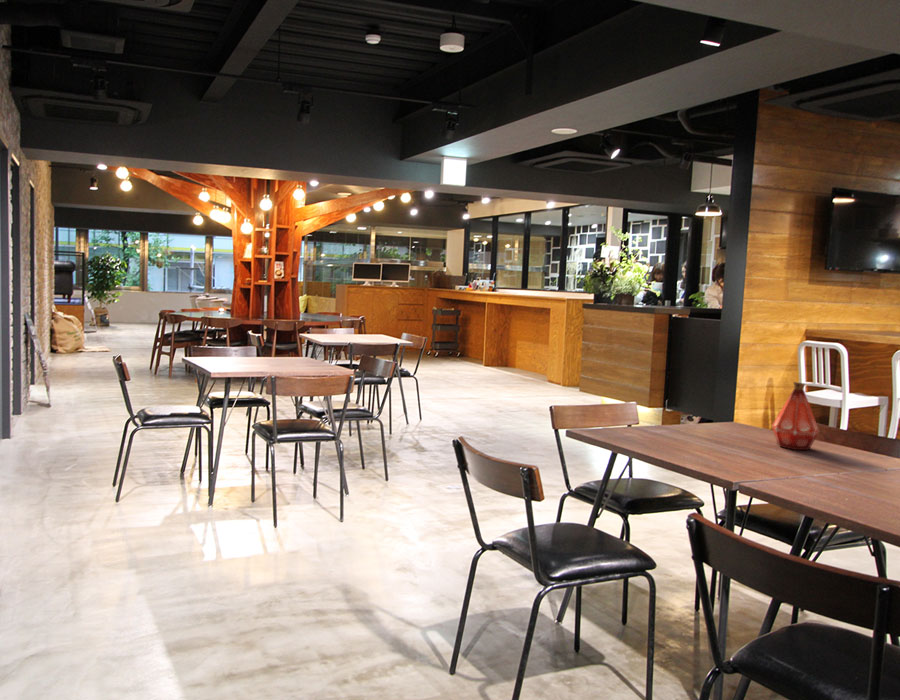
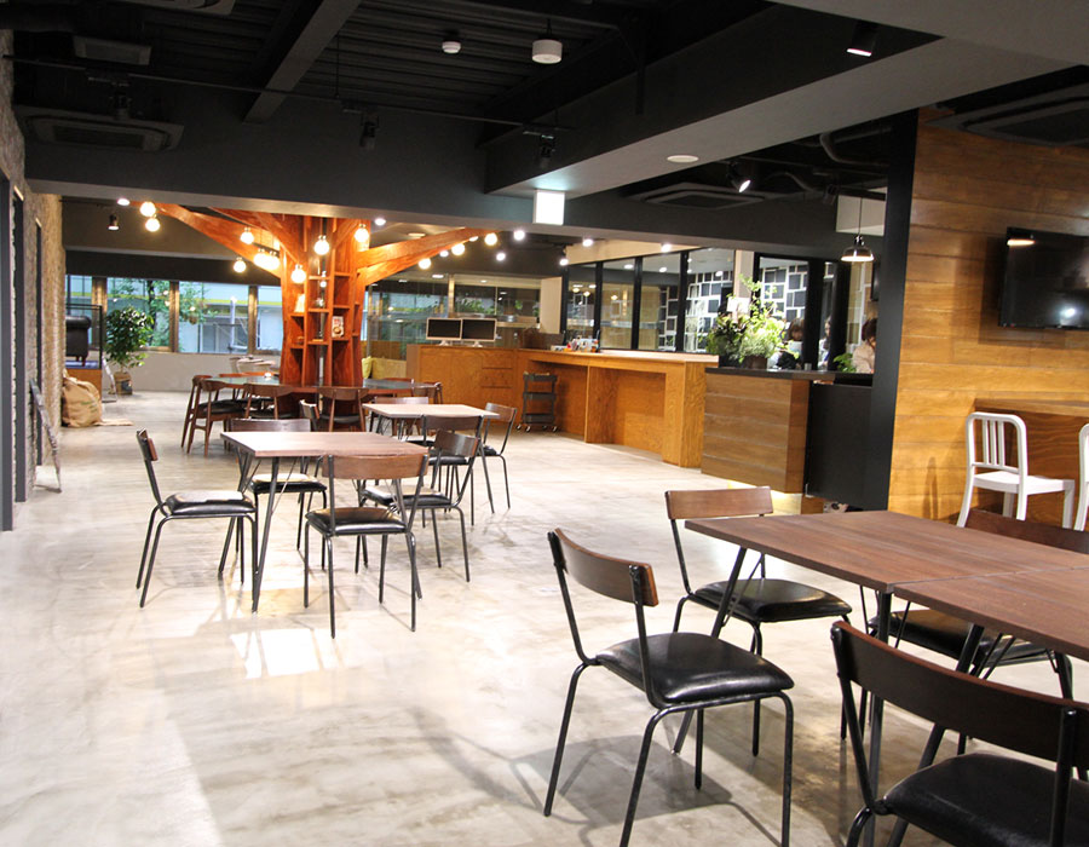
- bottle [771,381,820,451]
